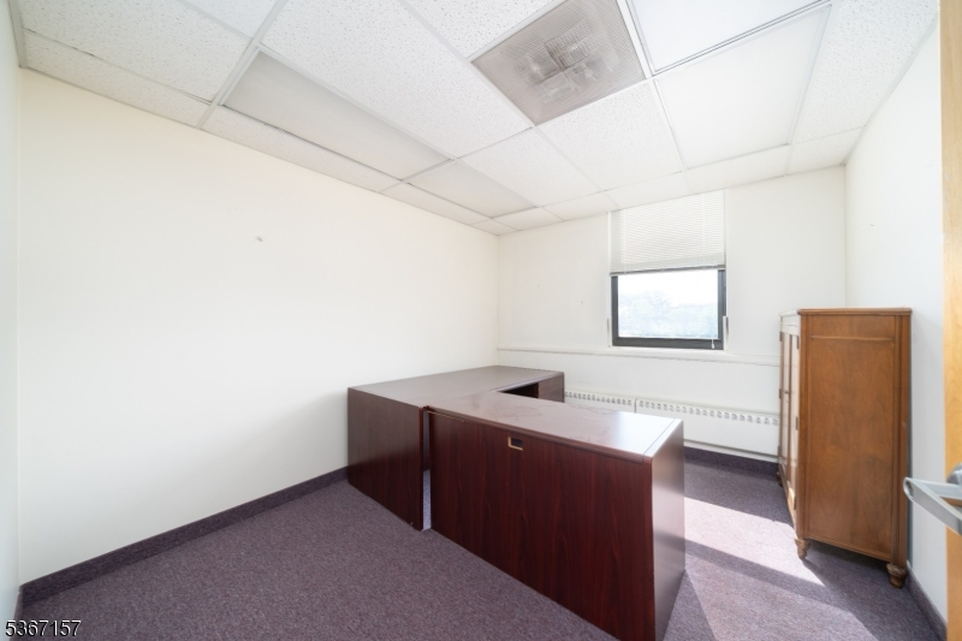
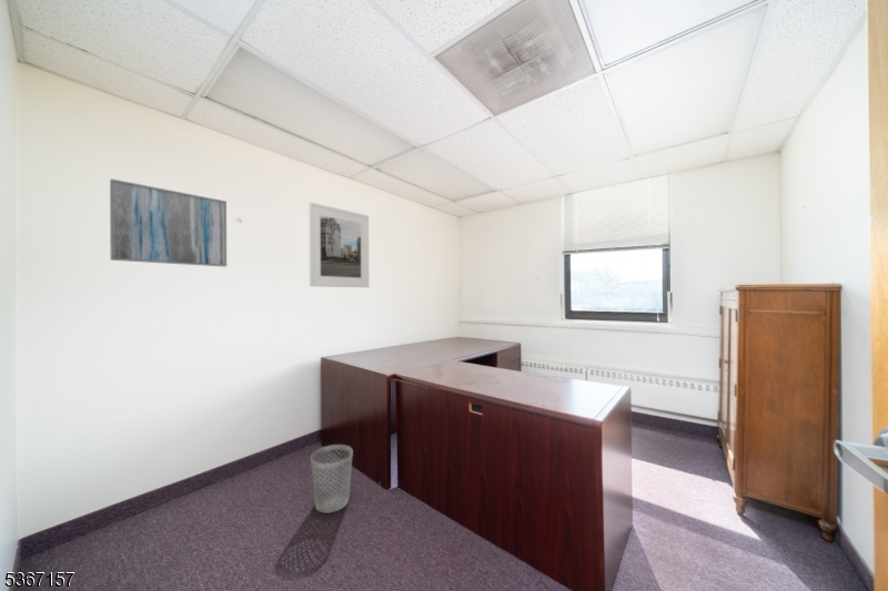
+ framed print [307,201,370,288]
+ wall art [109,177,228,268]
+ wastebasket [310,444,354,514]
